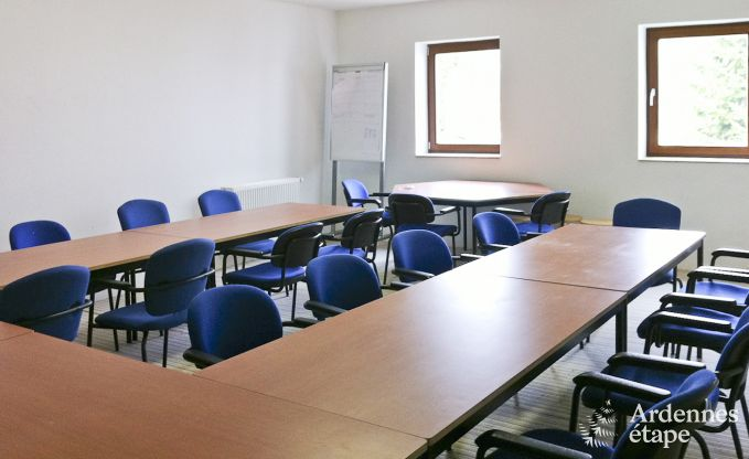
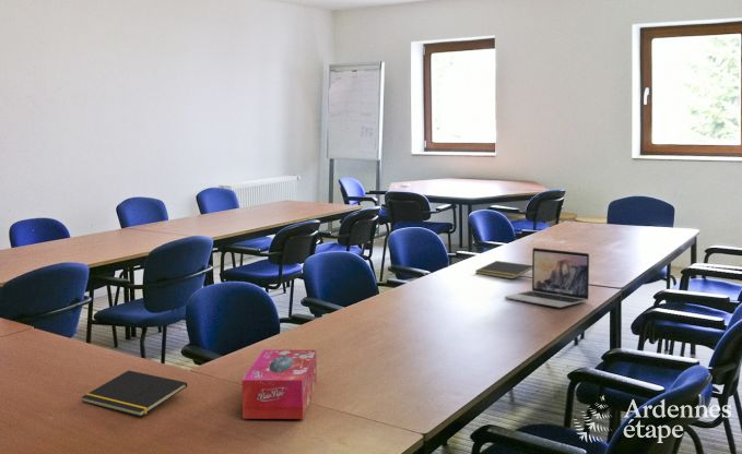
+ laptop [504,247,590,308]
+ tissue box [240,349,318,420]
+ notepad [81,369,188,417]
+ notepad [475,260,532,279]
